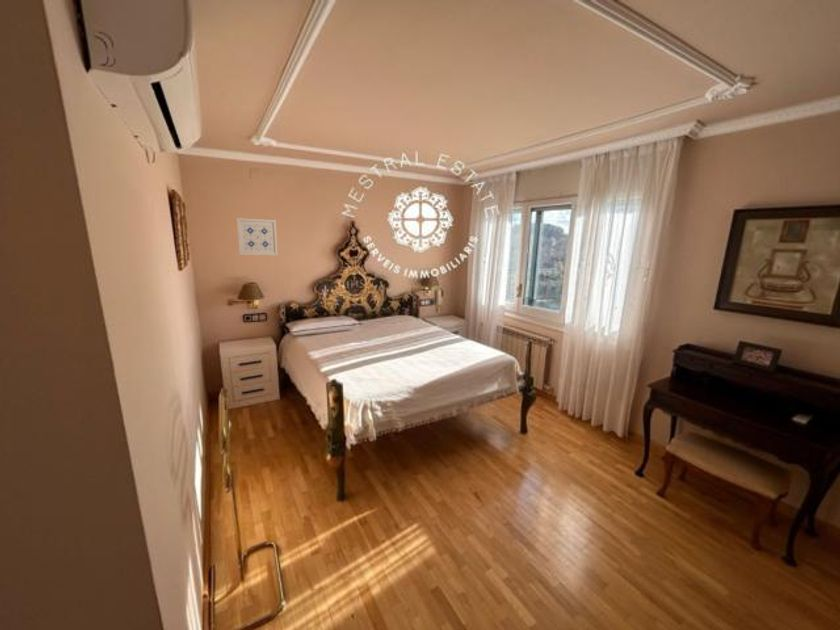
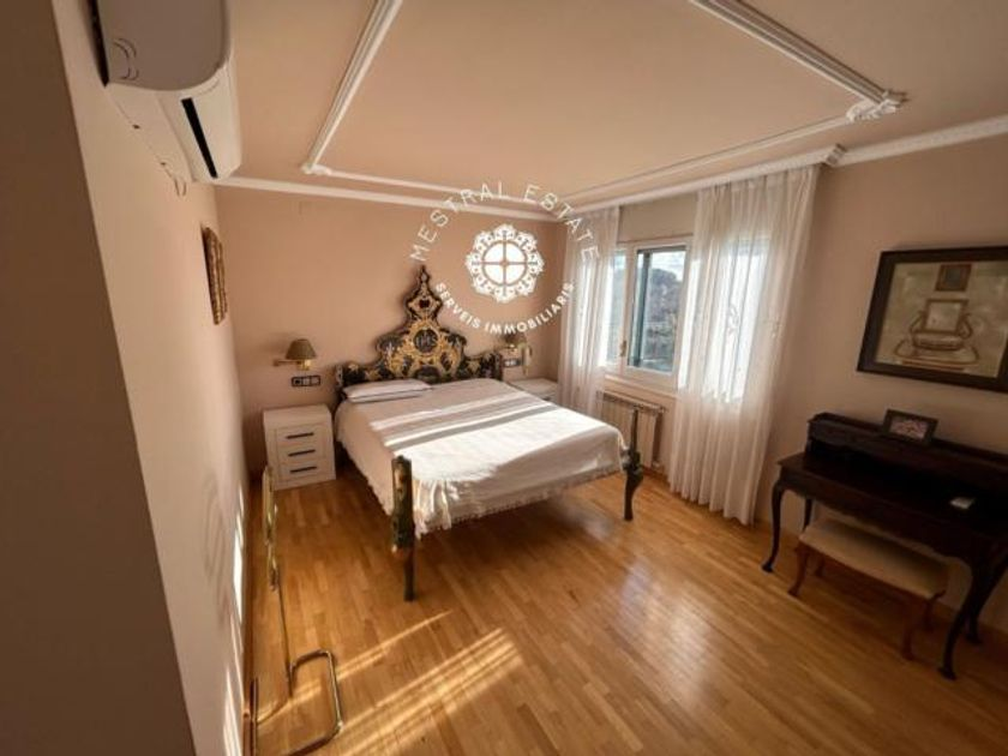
- wall art [236,217,279,256]
